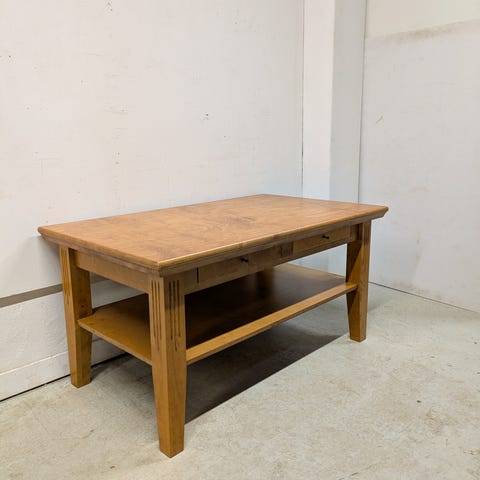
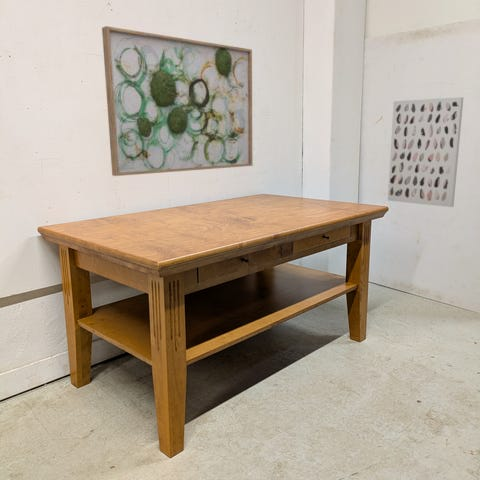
+ wall art [101,25,253,177]
+ wall art [387,96,464,208]
